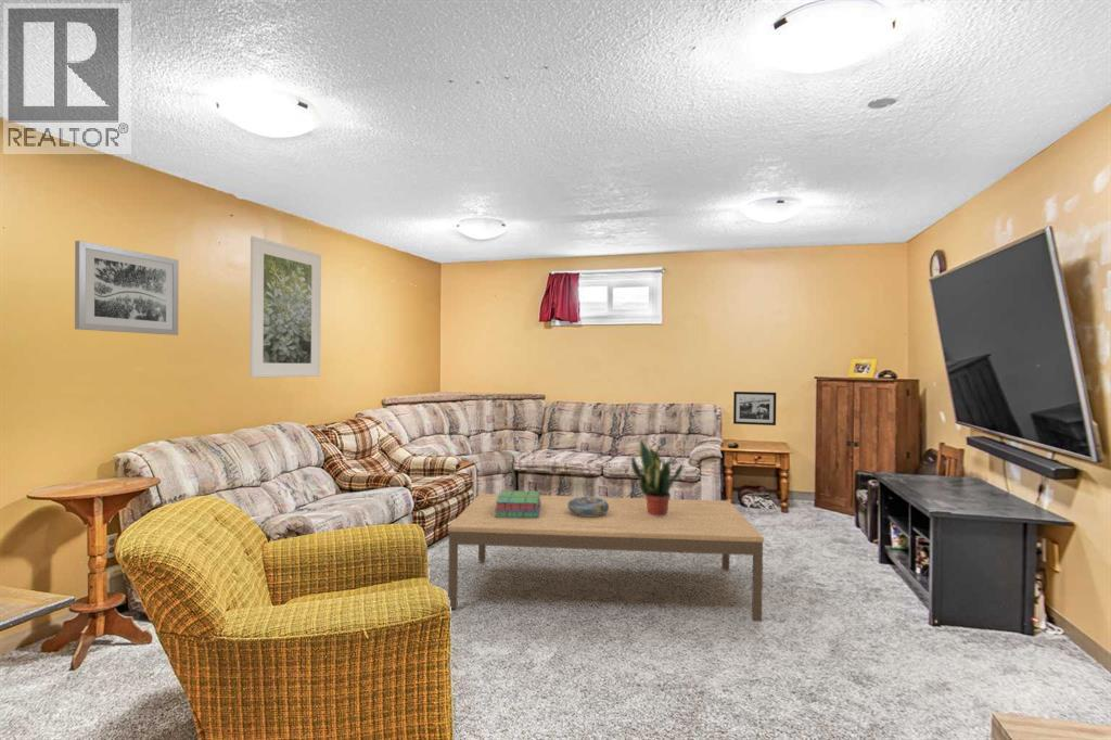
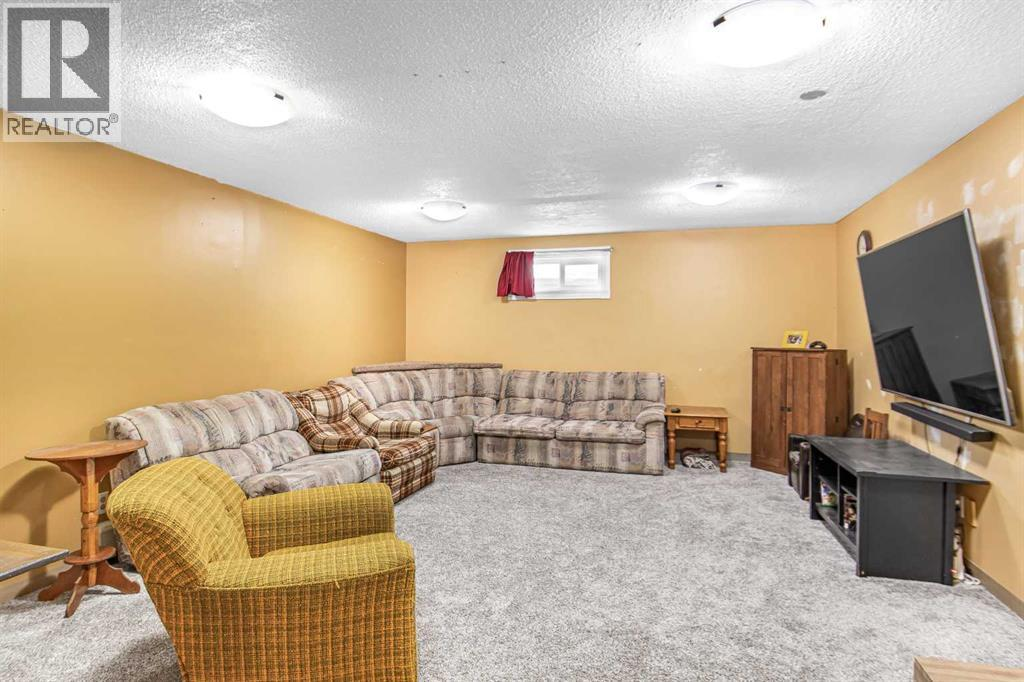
- picture frame [732,391,777,426]
- decorative bowl [567,496,609,516]
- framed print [248,235,322,379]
- coffee table [447,493,765,623]
- wall art [74,240,180,336]
- stack of books [495,489,541,518]
- potted plant [630,438,685,516]
